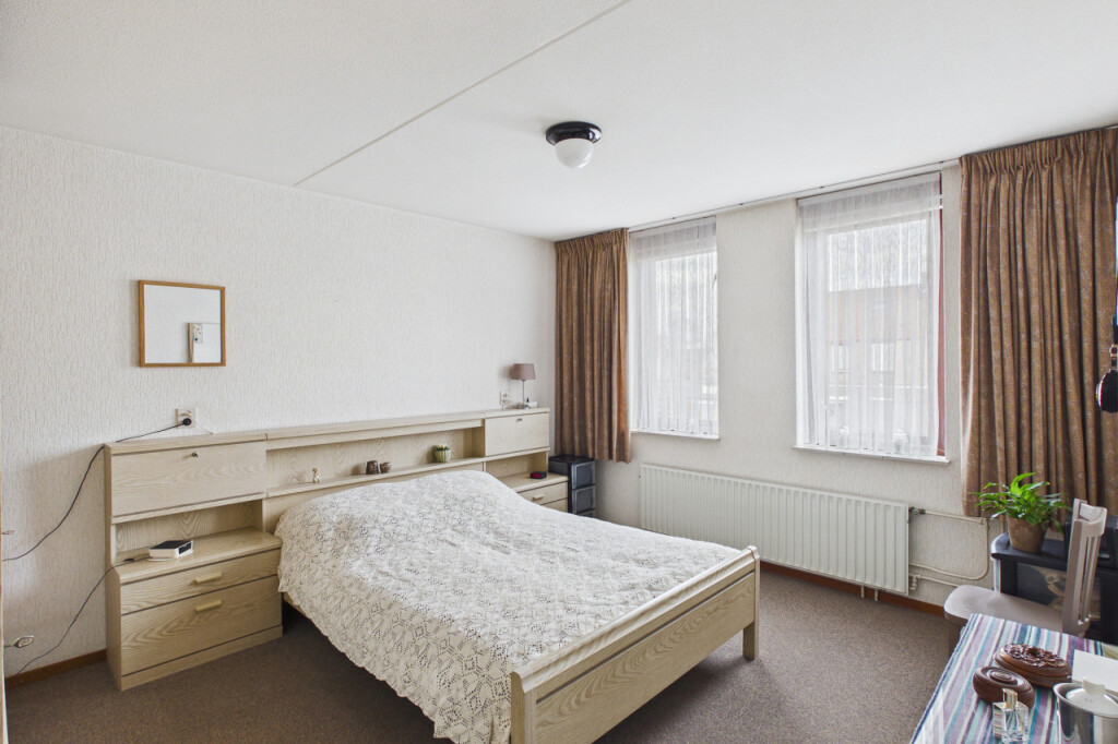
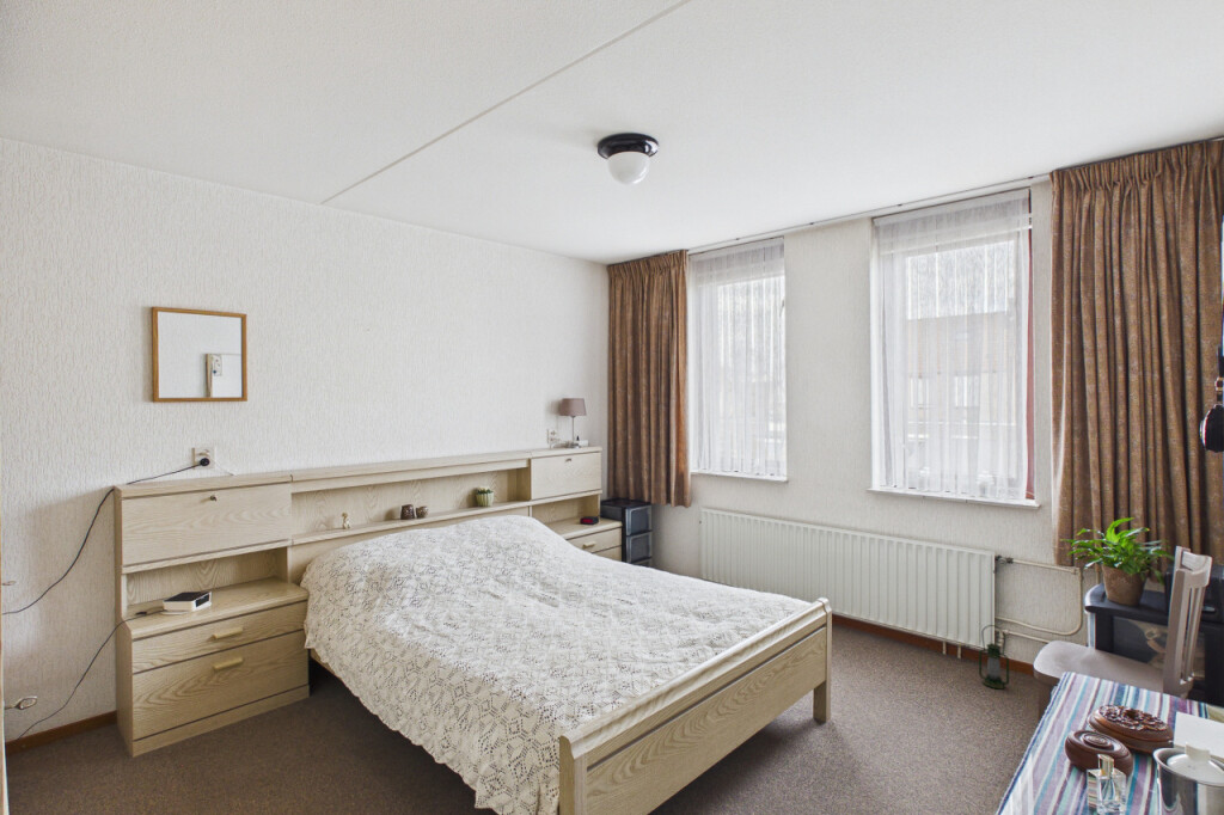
+ lantern [978,624,1010,691]
